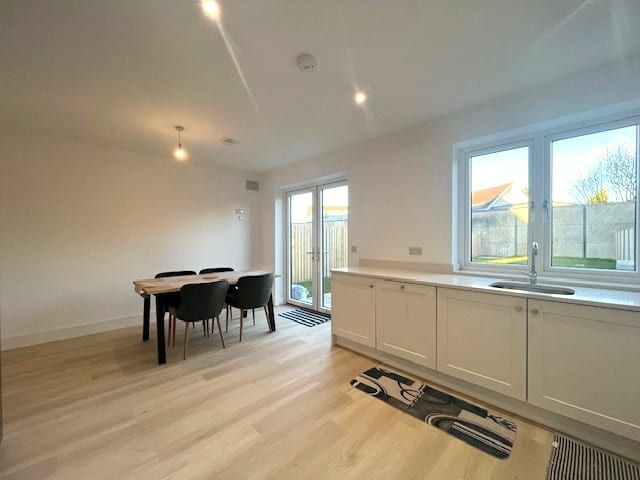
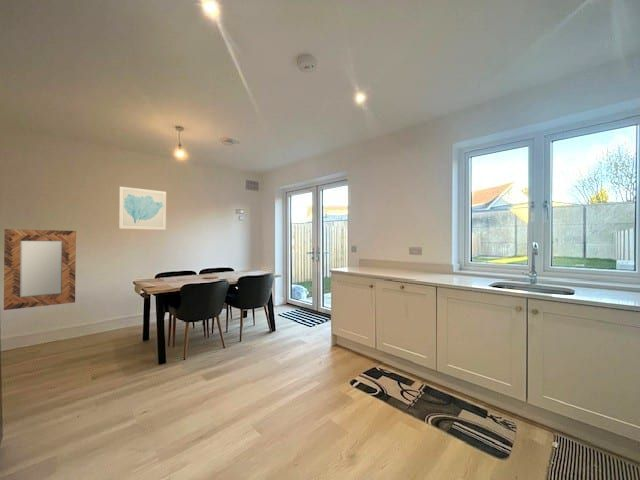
+ wall art [118,186,167,231]
+ home mirror [3,228,77,311]
